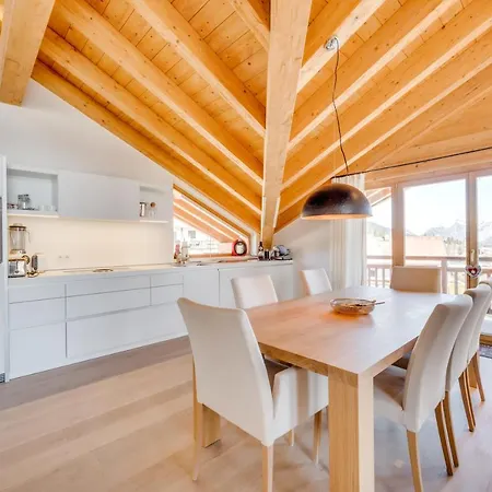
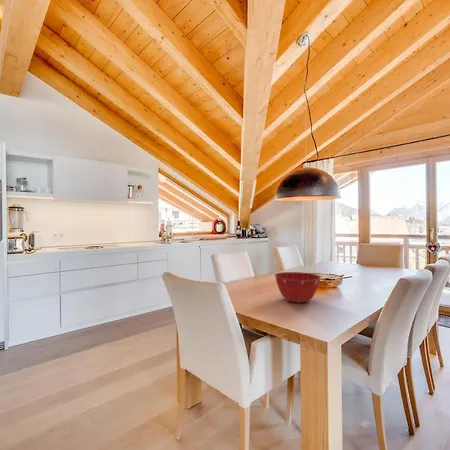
+ mixing bowl [274,271,322,304]
